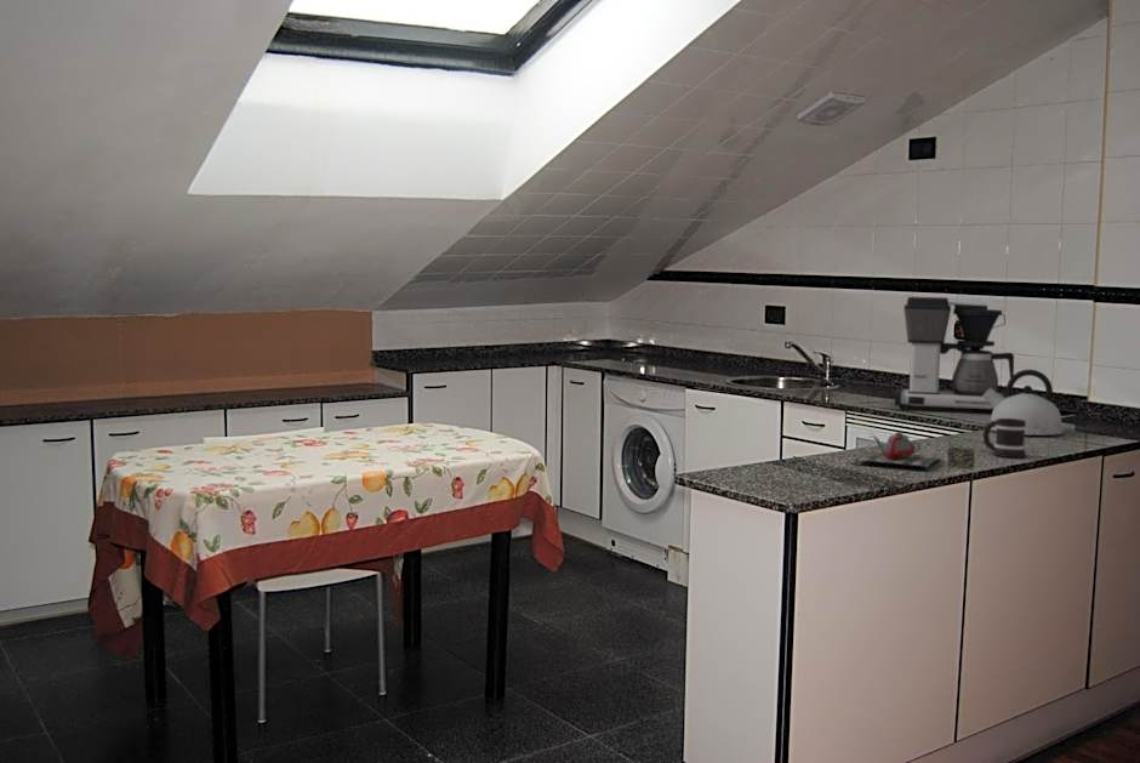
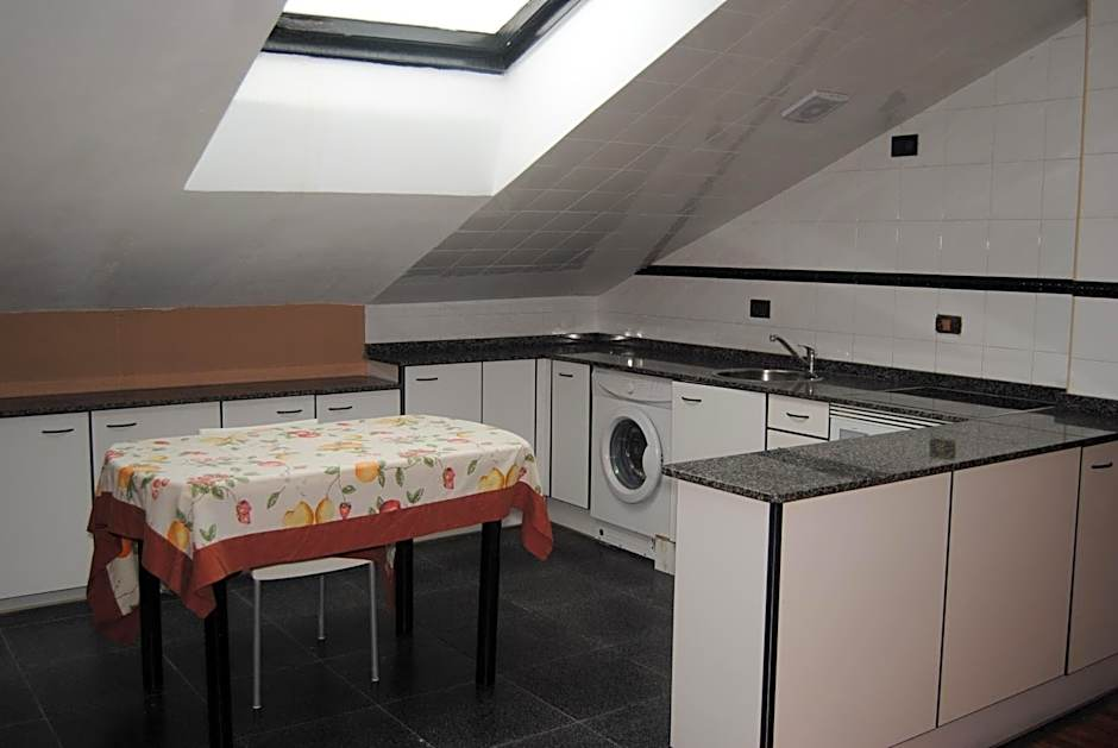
- teapot [854,431,942,469]
- coffee maker [894,296,1015,411]
- kettle [982,369,1065,437]
- mug [981,418,1027,459]
